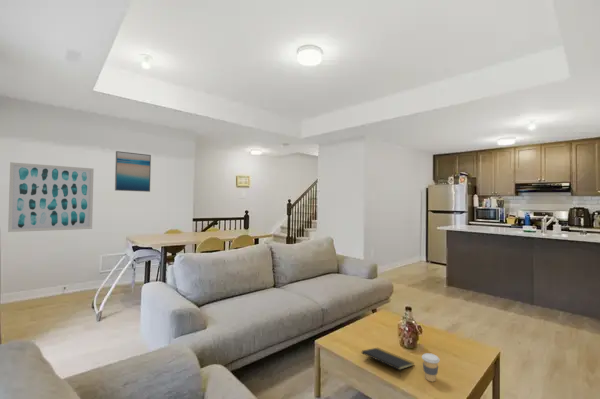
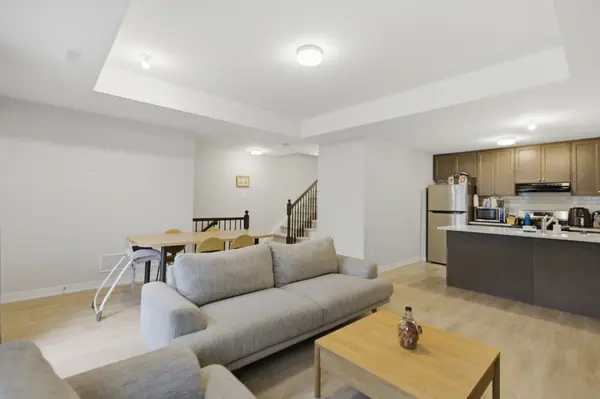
- wall art [7,161,95,233]
- wall art [114,150,152,193]
- notepad [361,347,415,377]
- coffee cup [421,352,441,382]
